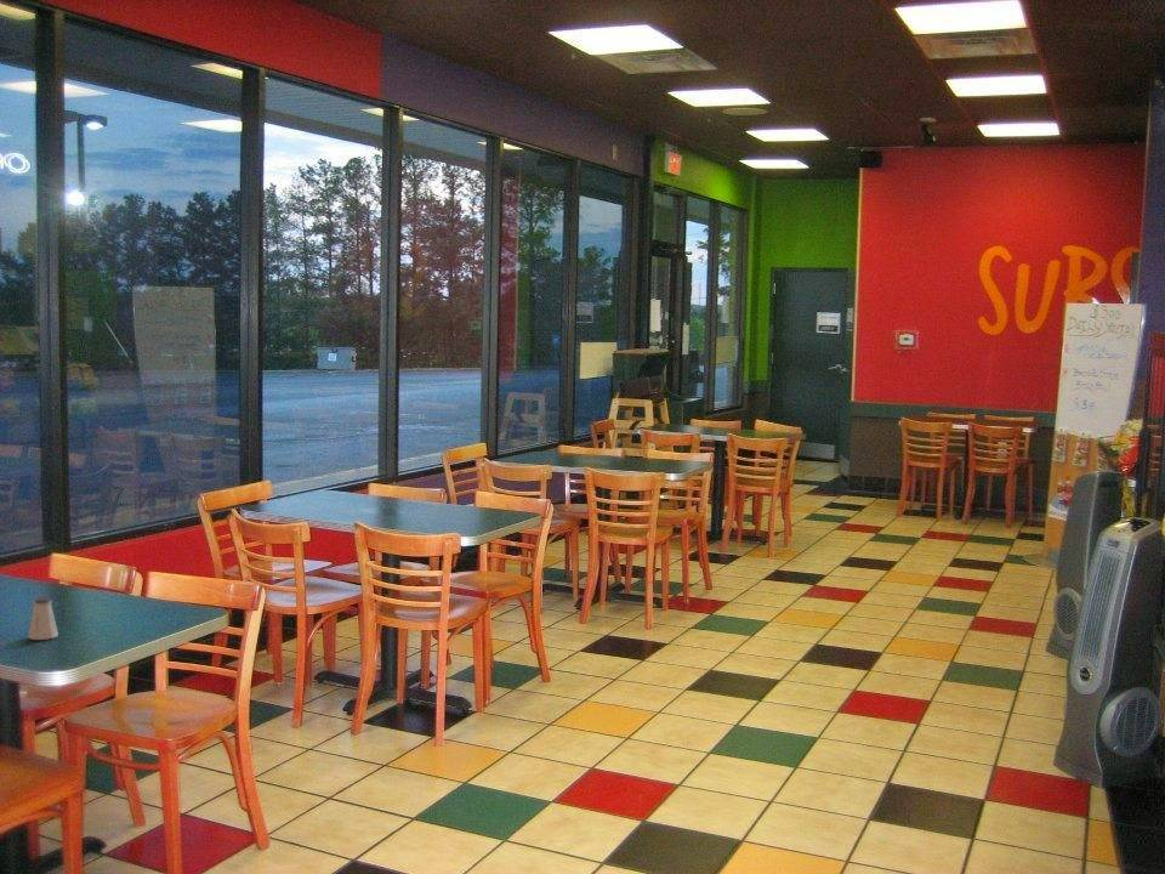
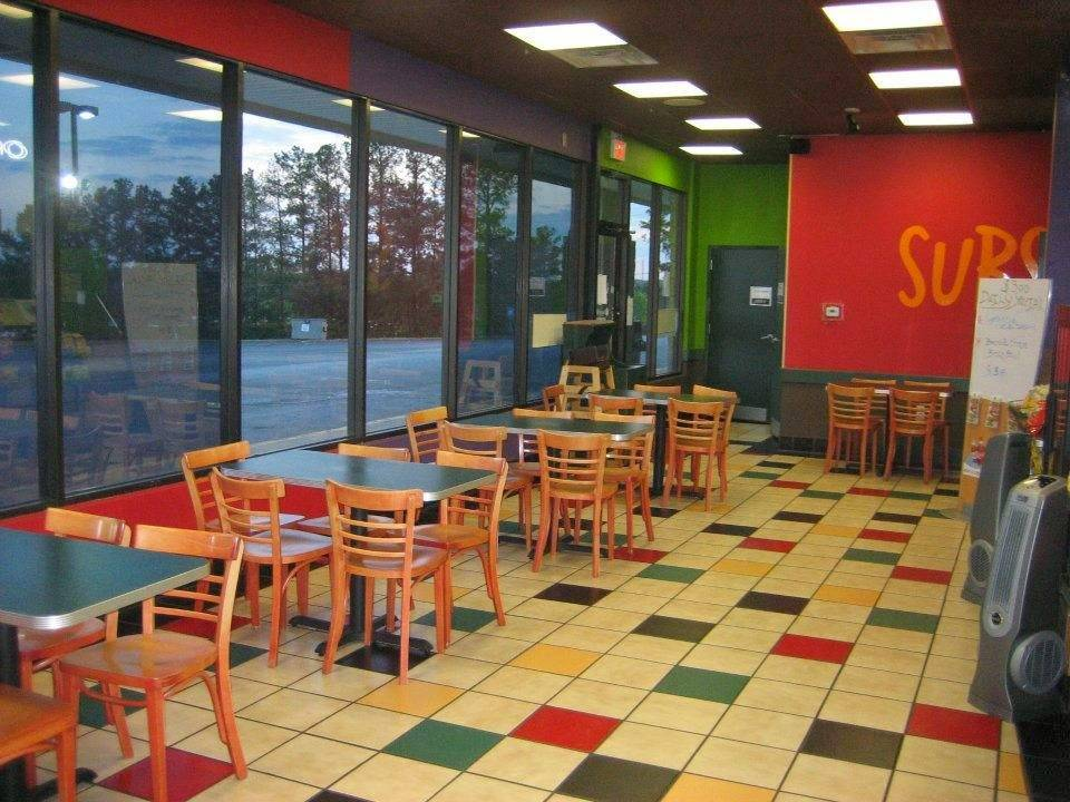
- saltshaker [27,597,59,641]
